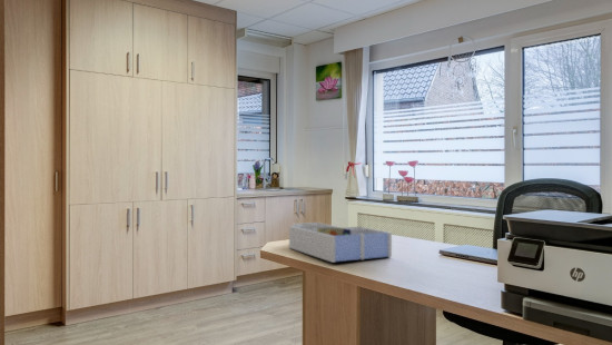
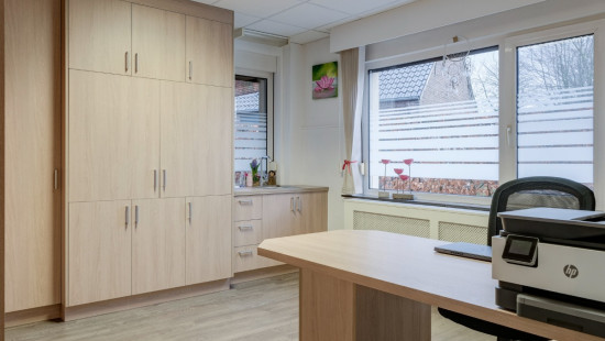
- desk organizer [288,221,393,264]
